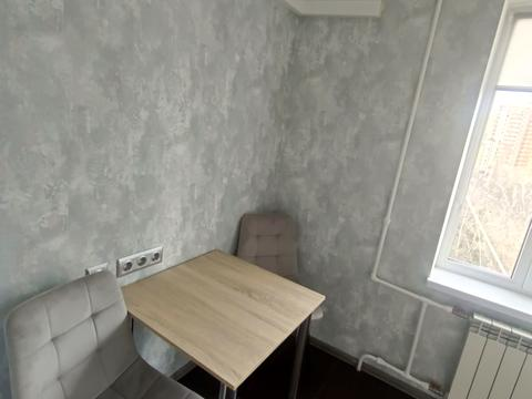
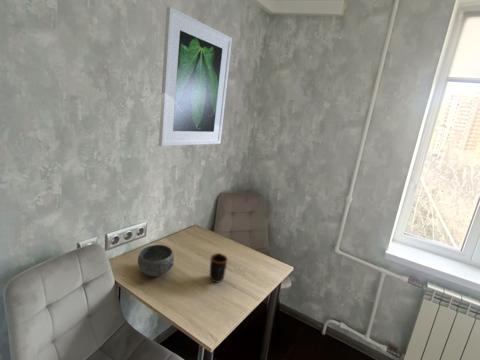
+ bowl [137,244,175,277]
+ mug [209,252,229,284]
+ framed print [158,6,233,147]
